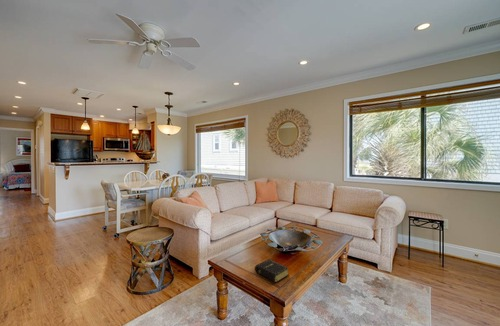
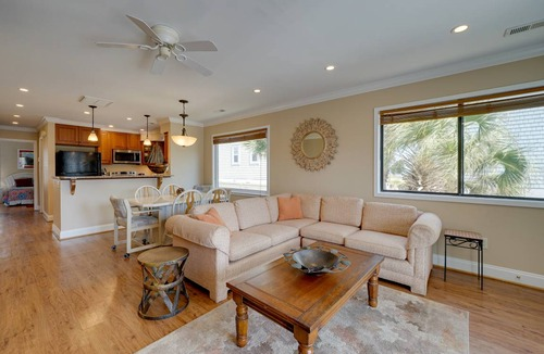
- book [254,258,290,283]
